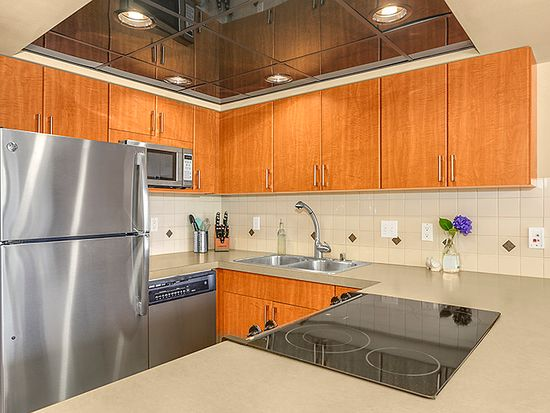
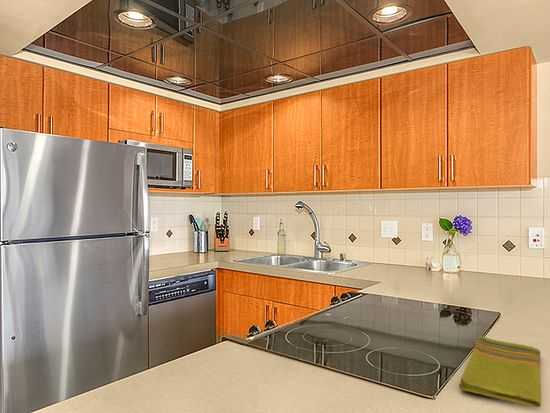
+ dish towel [458,335,542,408]
